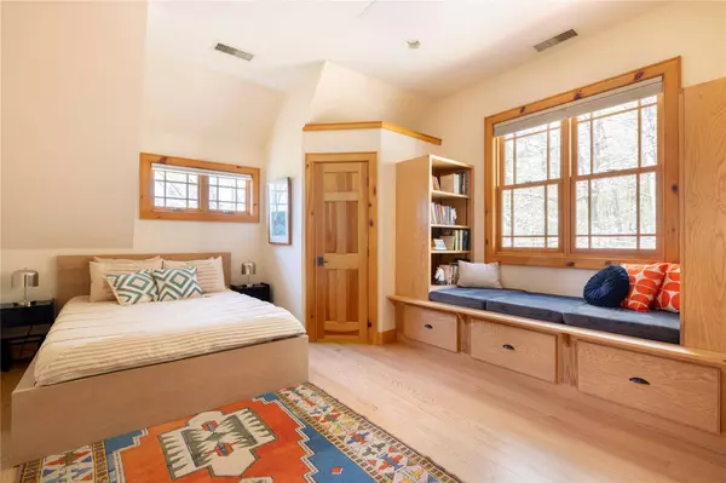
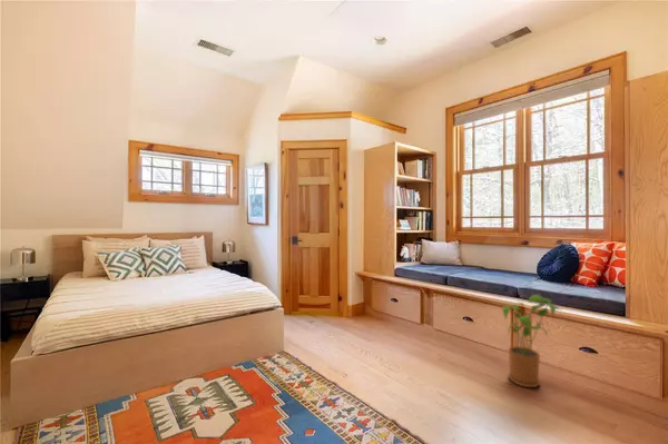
+ house plant [501,294,562,388]
